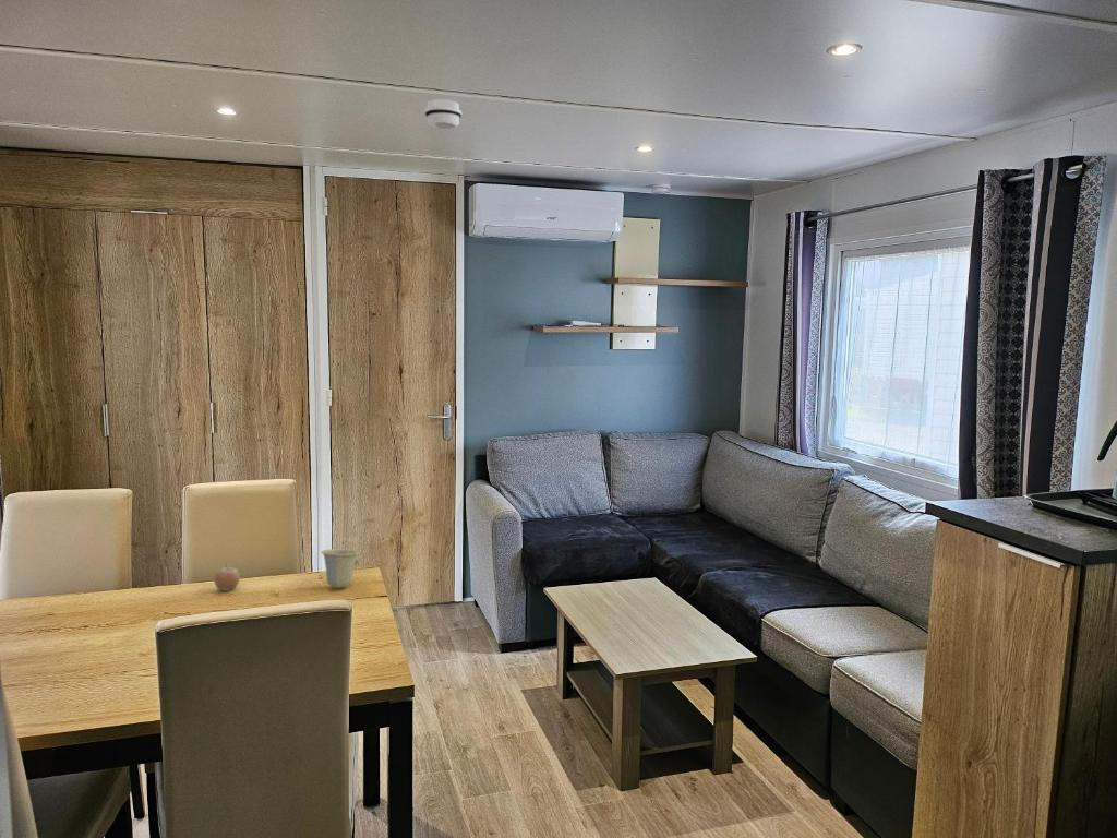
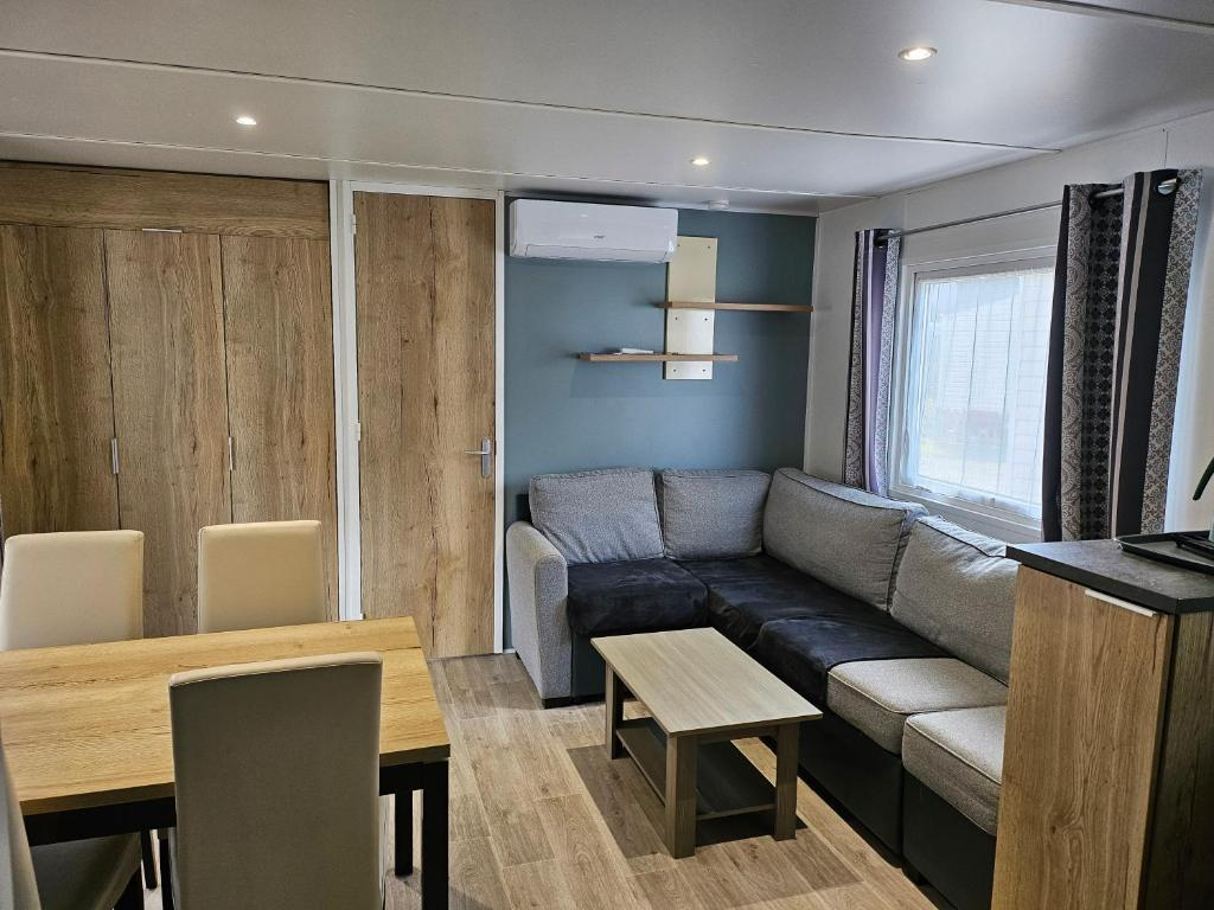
- cup [320,548,361,589]
- smoke detector [424,98,463,130]
- fruit [213,564,241,592]
